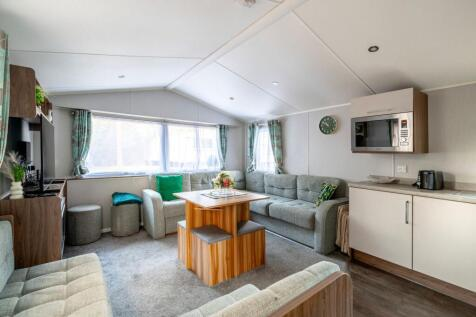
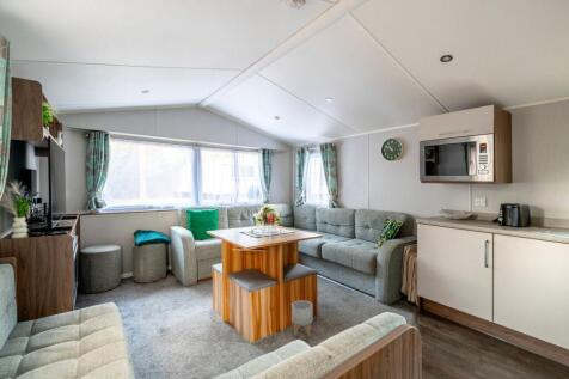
+ planter [290,299,314,338]
